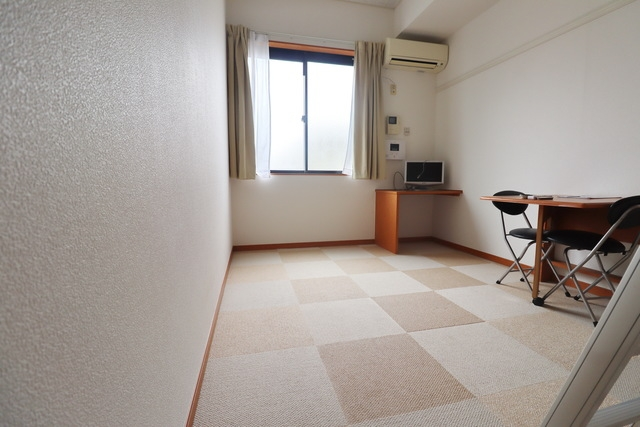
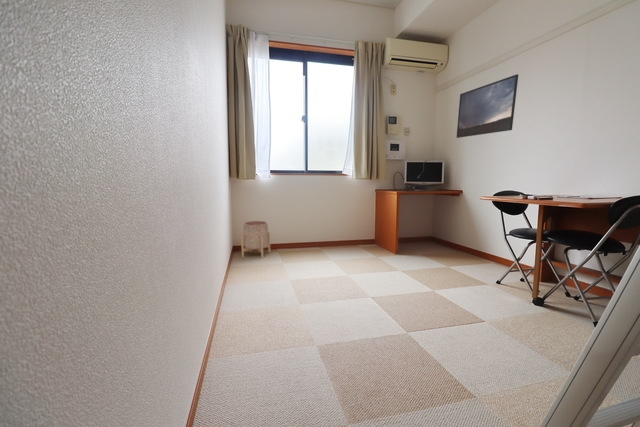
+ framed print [455,73,519,139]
+ planter [240,220,271,259]
